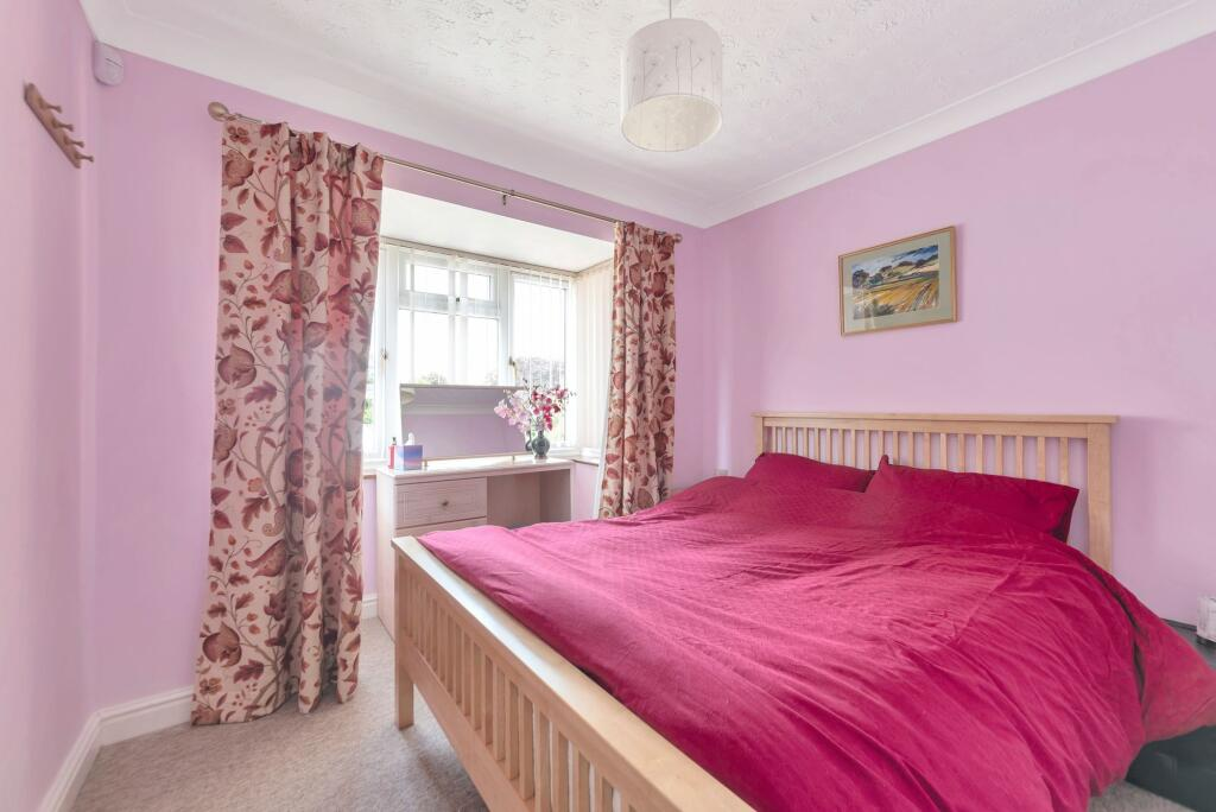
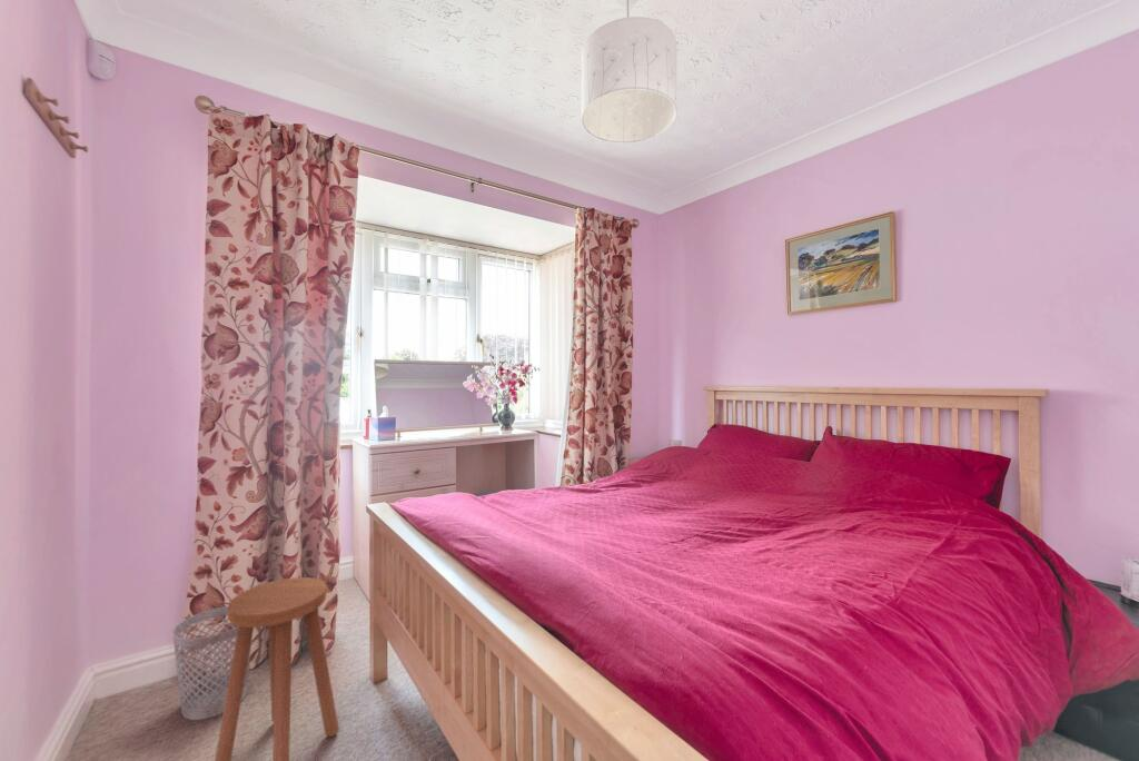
+ stool [214,576,340,761]
+ wastebasket [171,605,252,721]
